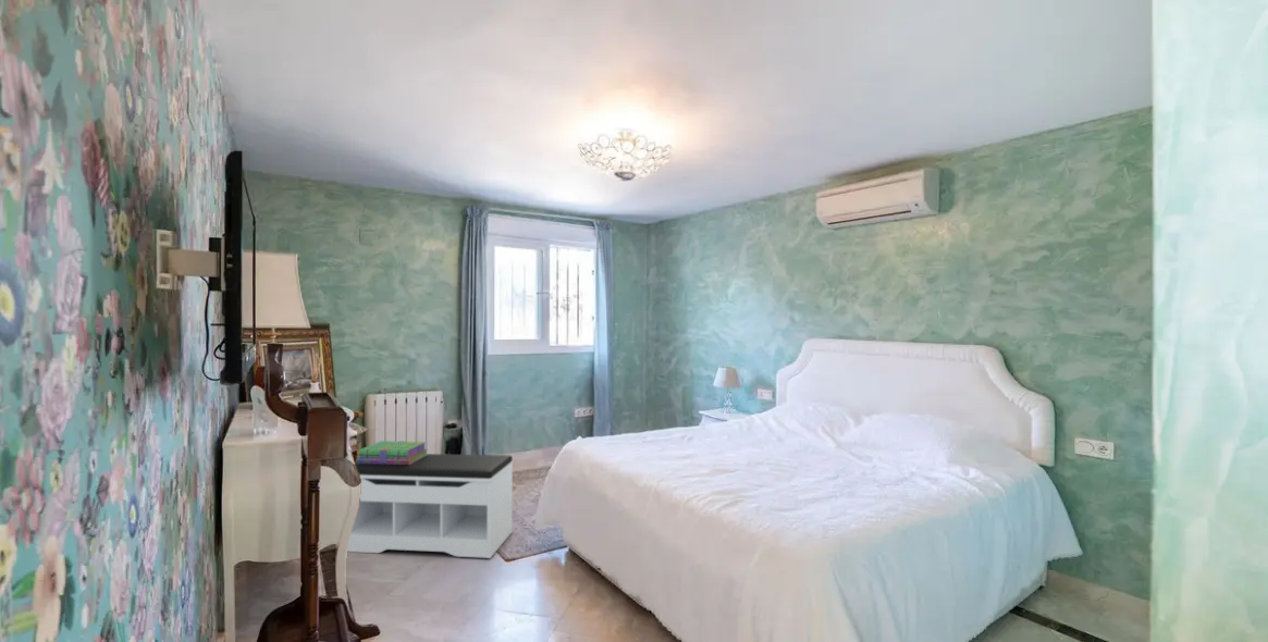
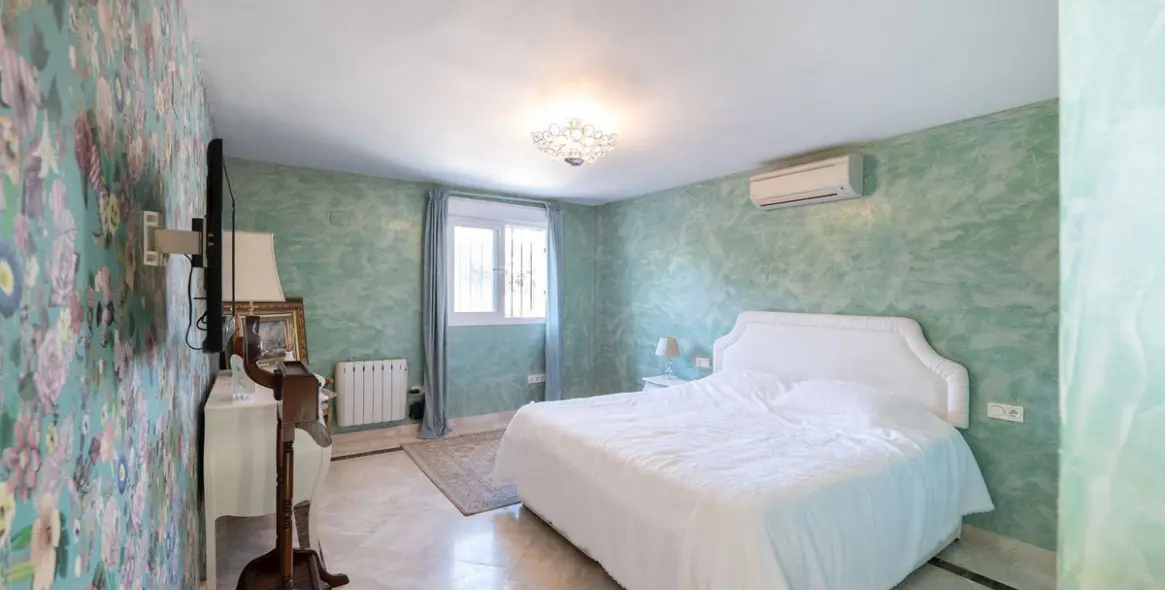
- stack of books [356,440,429,465]
- bench [346,453,514,559]
